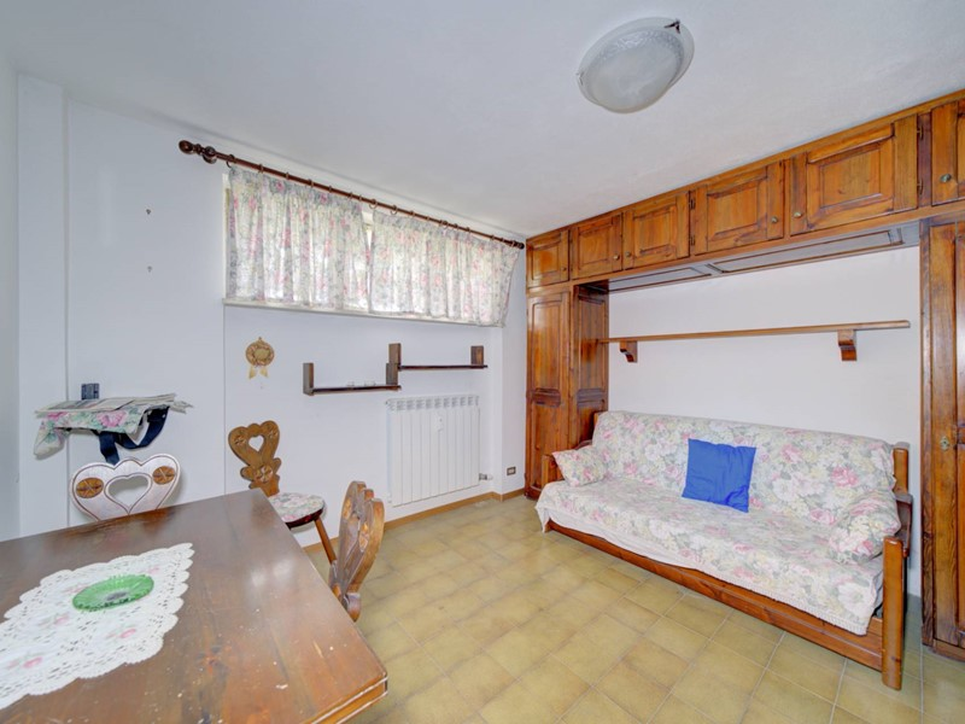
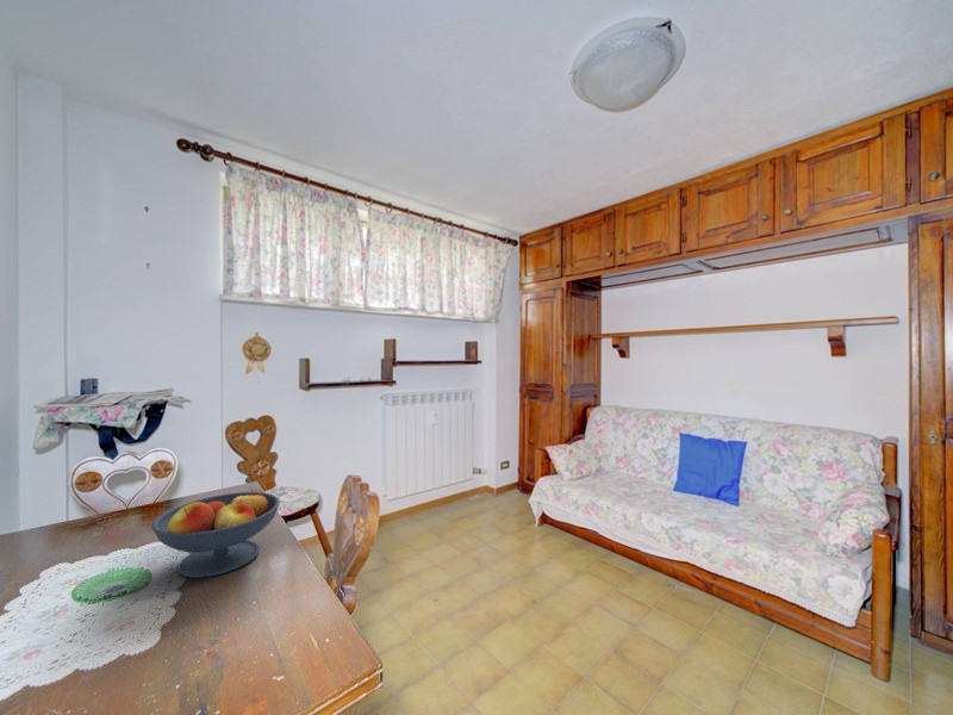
+ fruit bowl [150,489,281,579]
